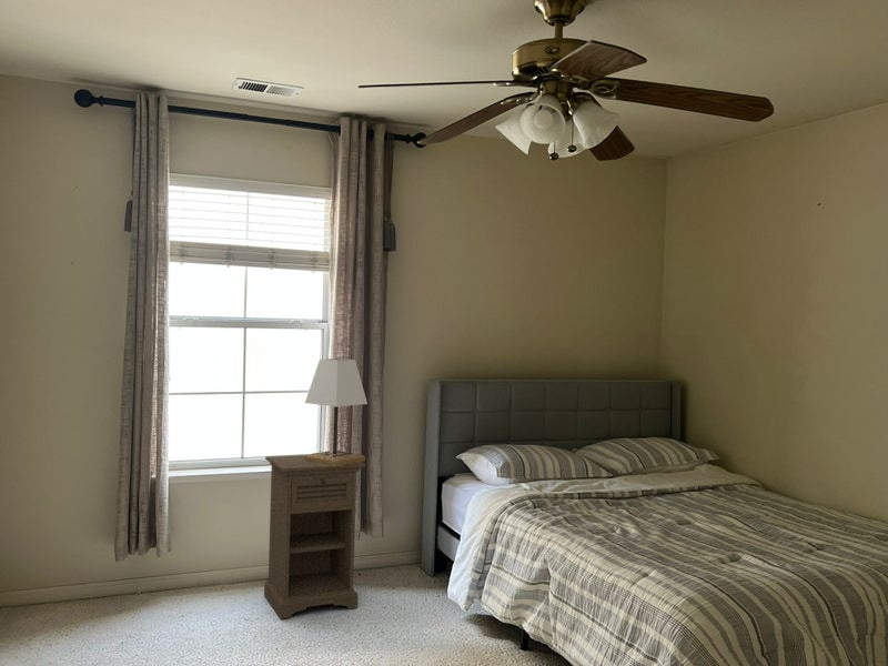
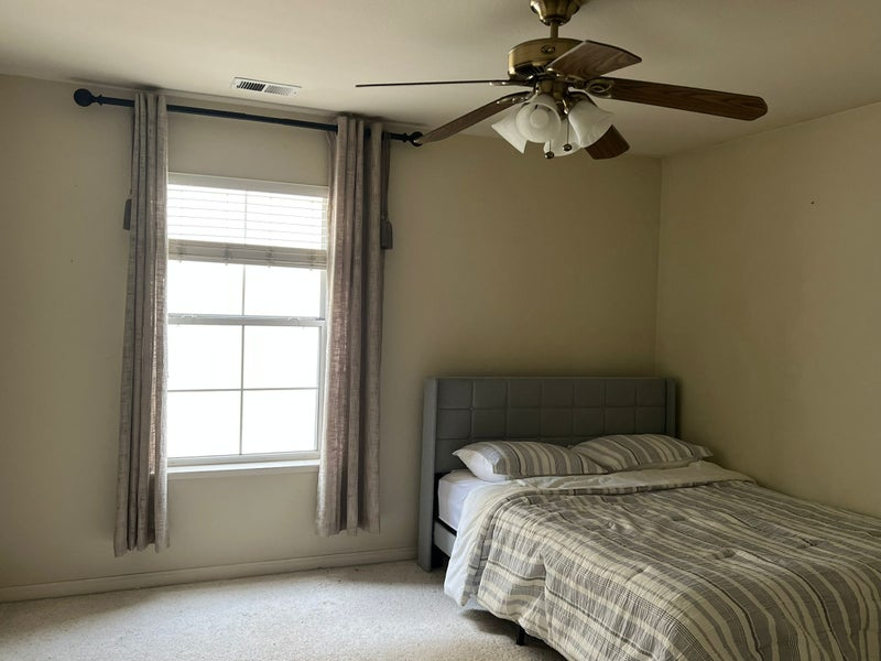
- nightstand [263,454,366,619]
- lamp [304,357,369,466]
